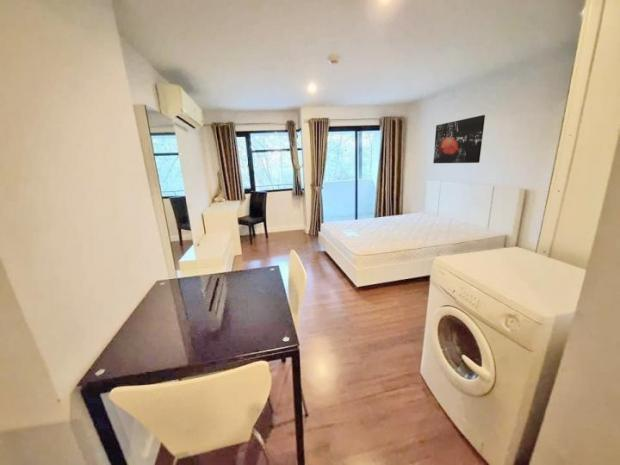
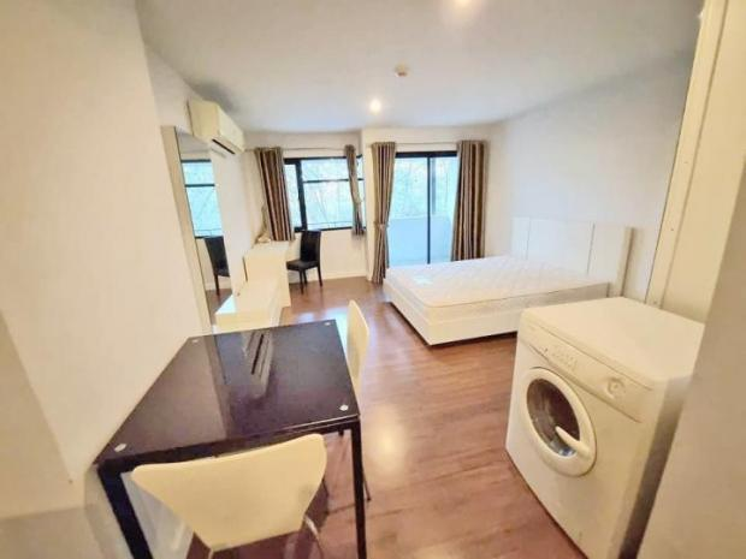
- wall art [432,114,486,164]
